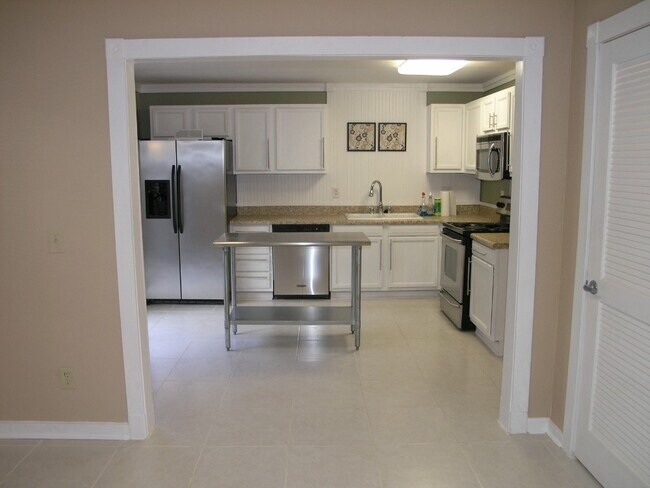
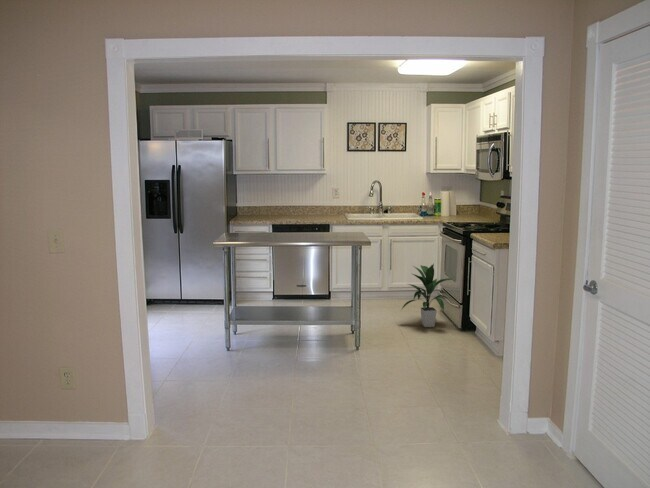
+ indoor plant [400,262,456,328]
